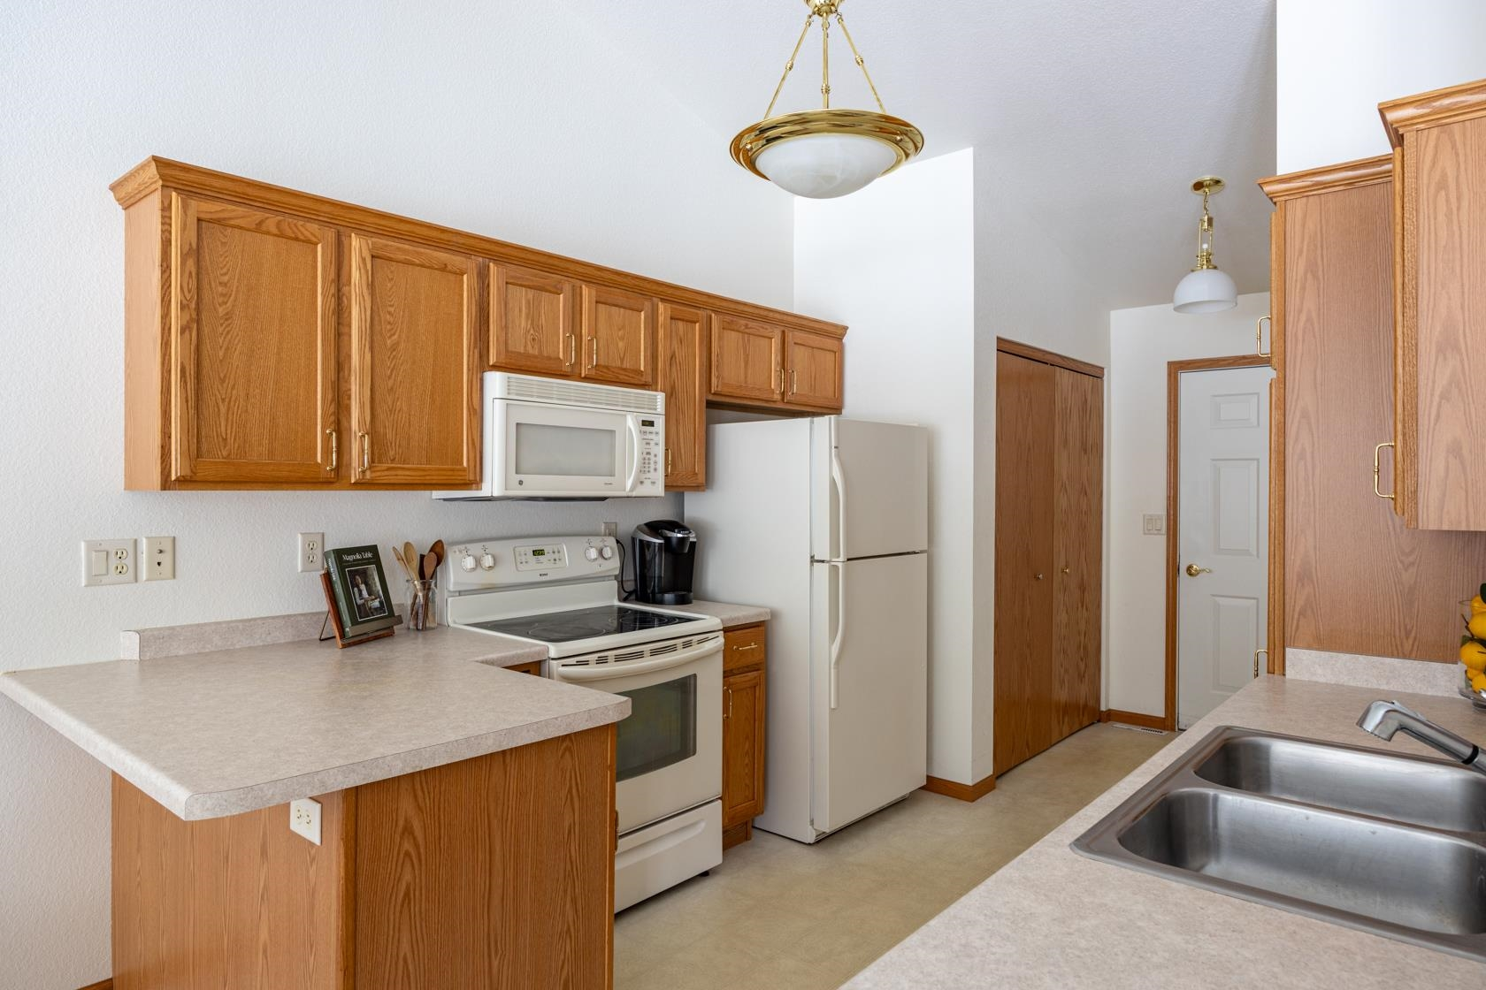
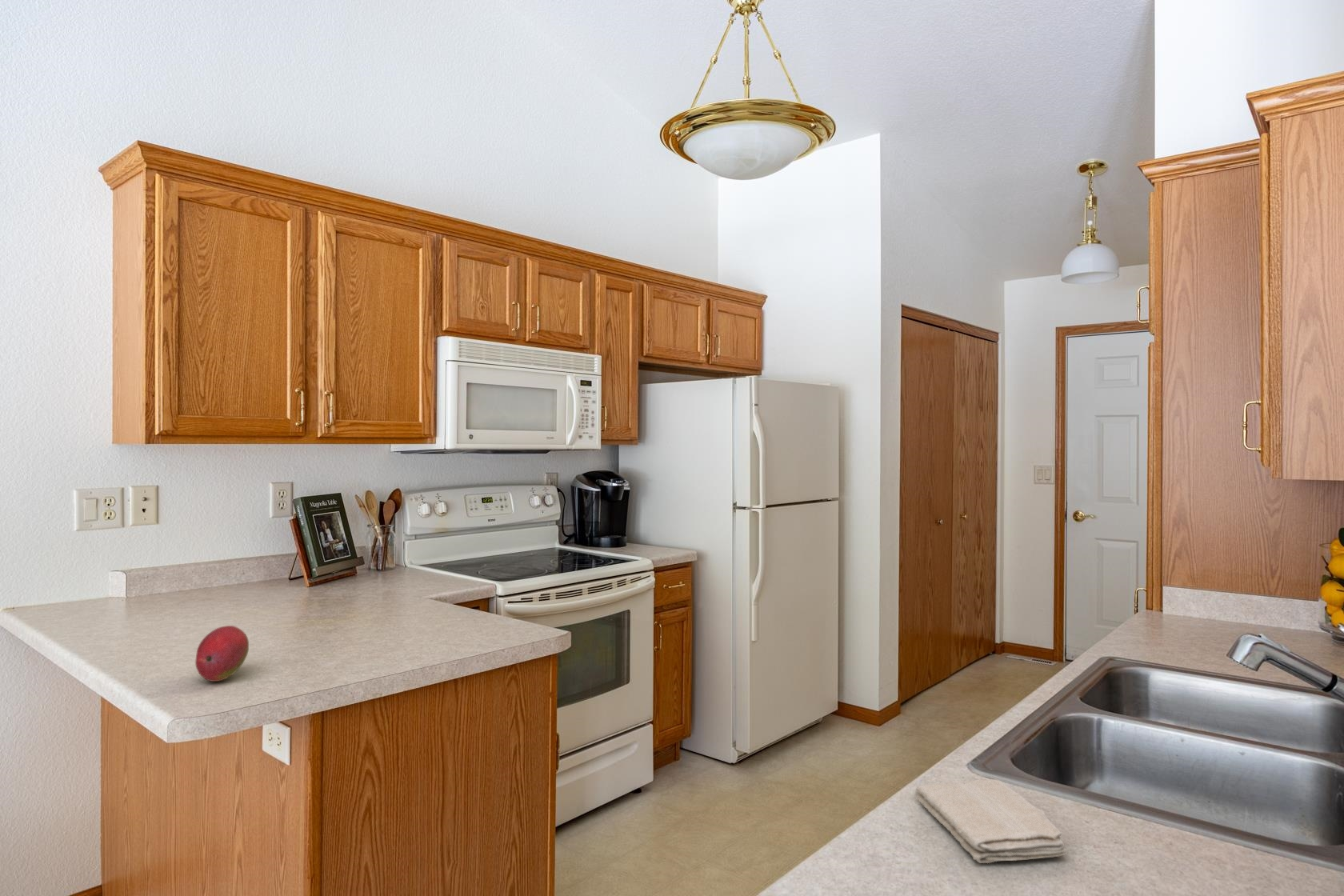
+ fruit [194,625,250,682]
+ washcloth [914,778,1069,864]
